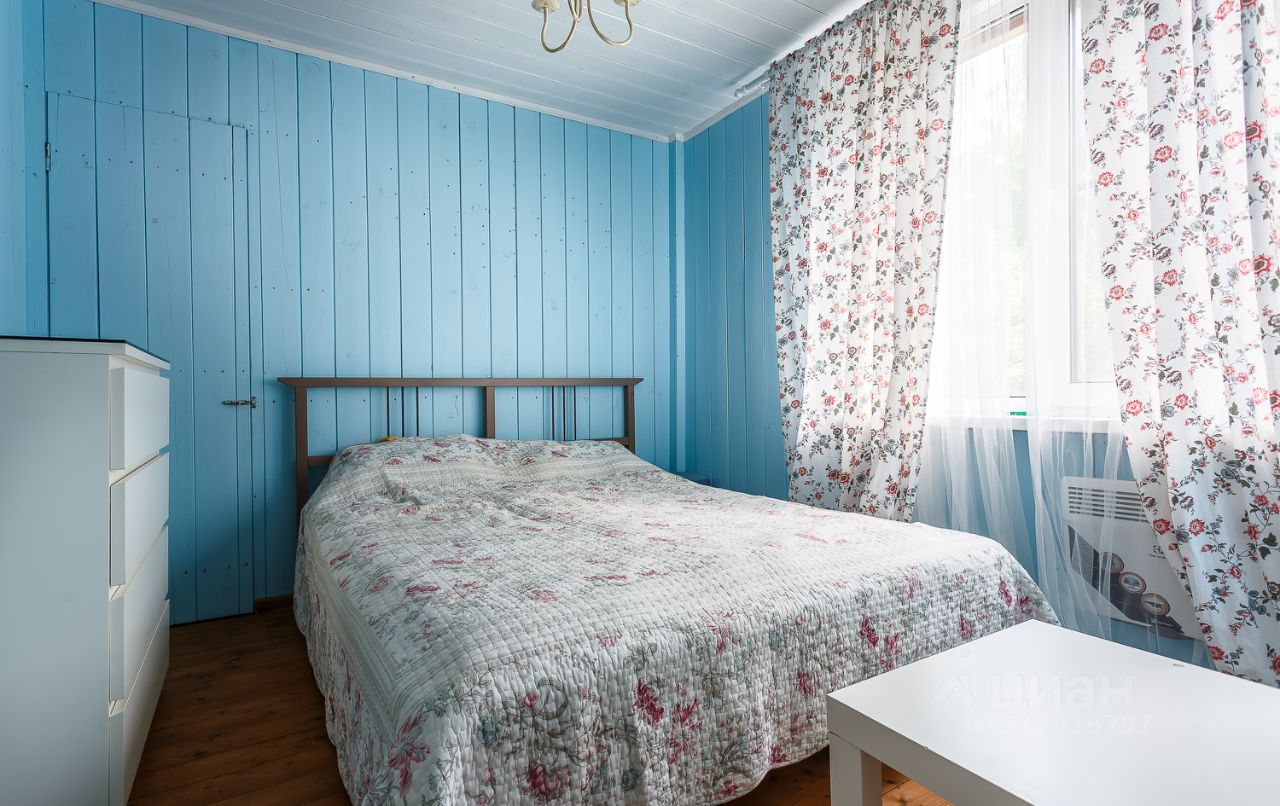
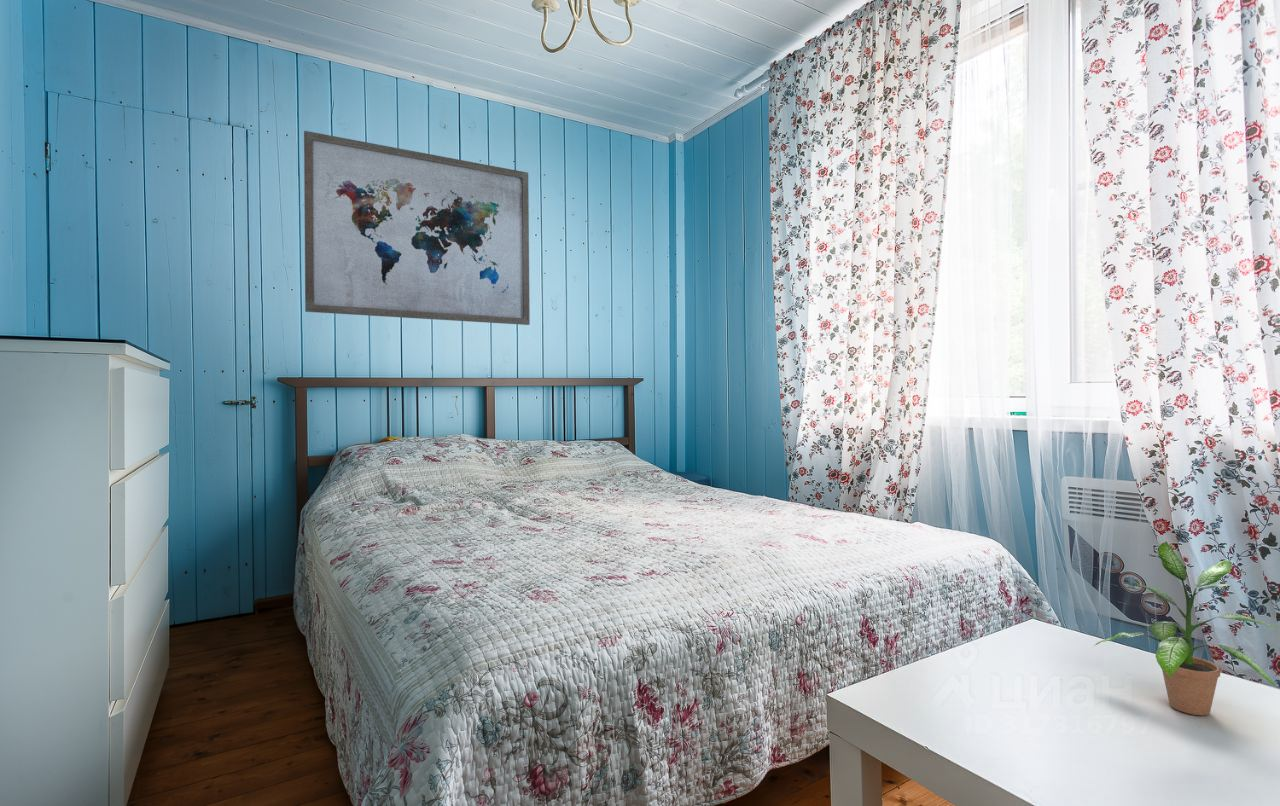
+ wall art [303,130,531,326]
+ potted plant [1093,540,1280,716]
